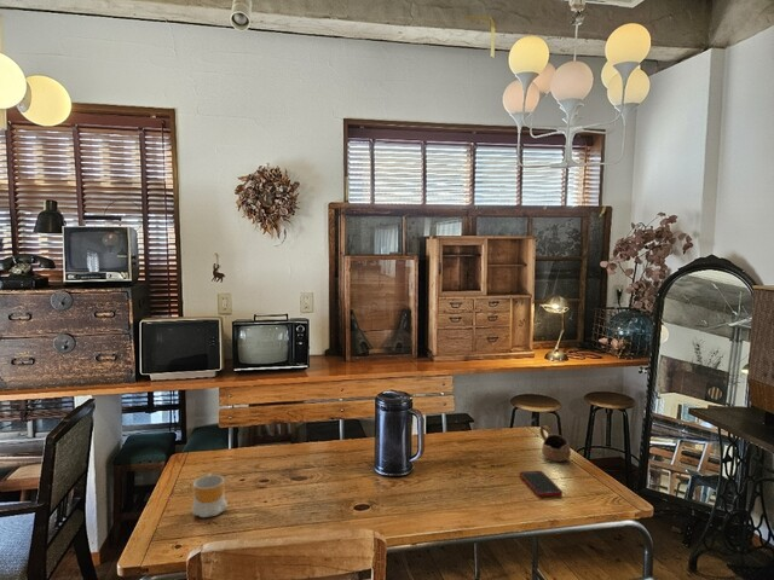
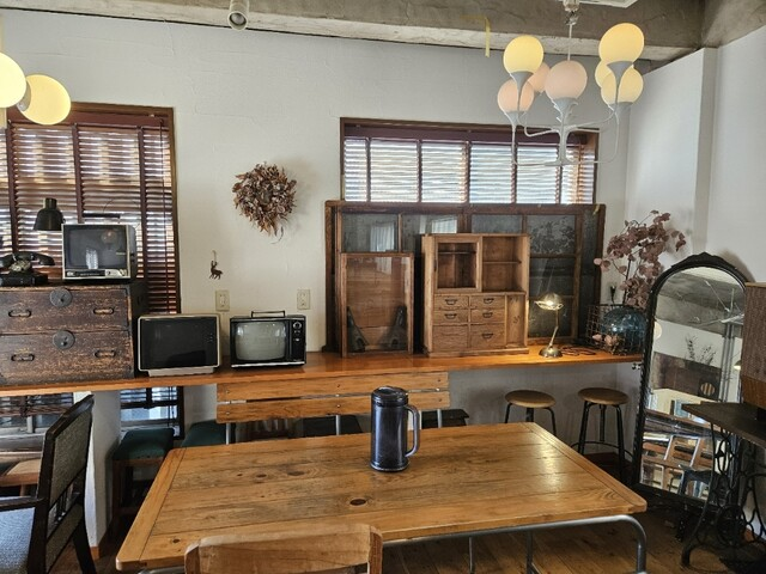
- cup [538,424,572,463]
- cell phone [518,470,564,498]
- mug [191,472,229,518]
